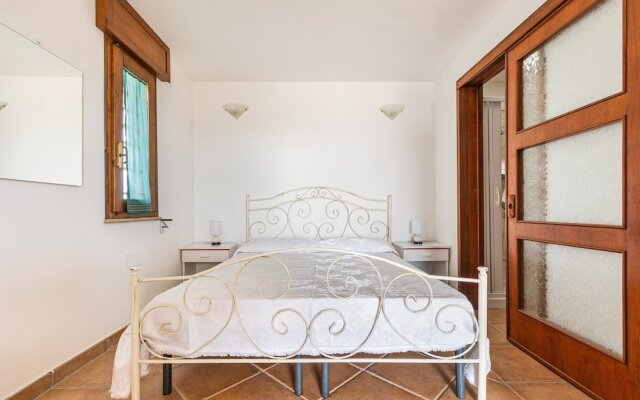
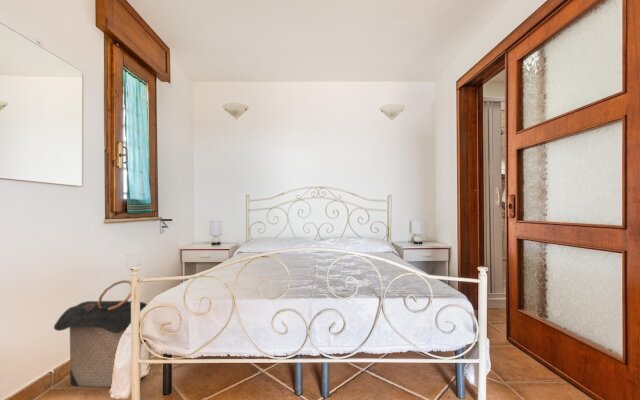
+ laundry hamper [53,279,148,388]
